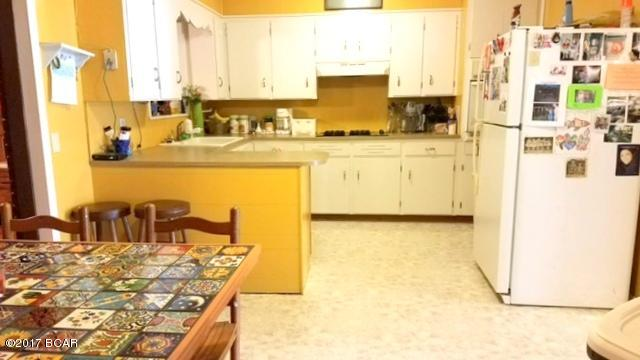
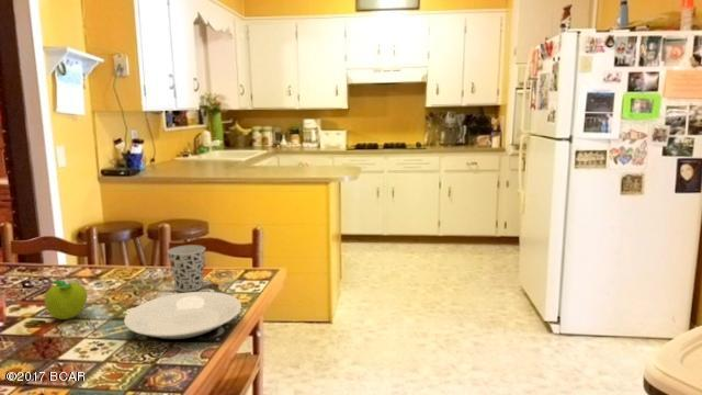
+ cup [167,244,206,293]
+ fruit [44,280,88,320]
+ plate [123,291,242,343]
